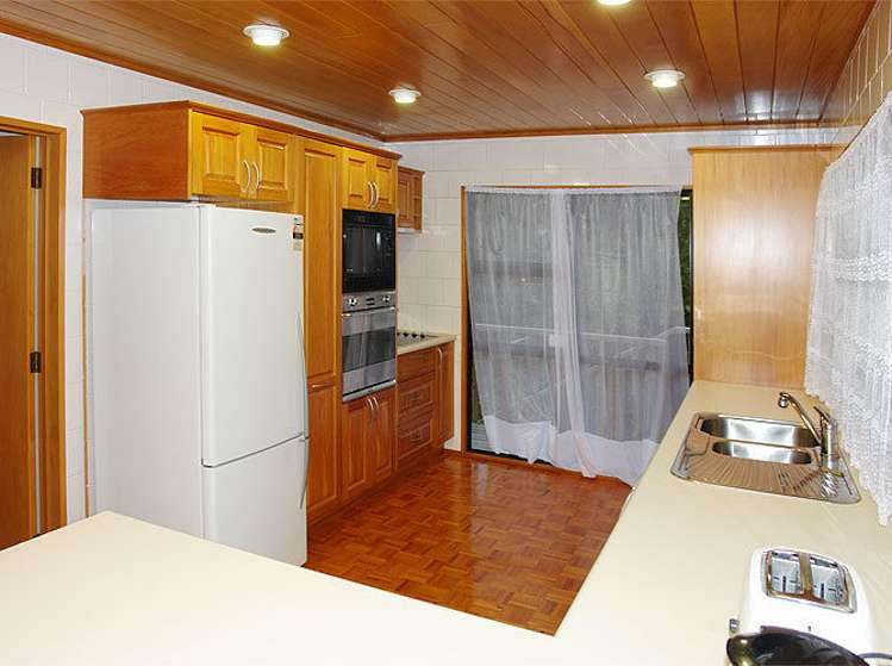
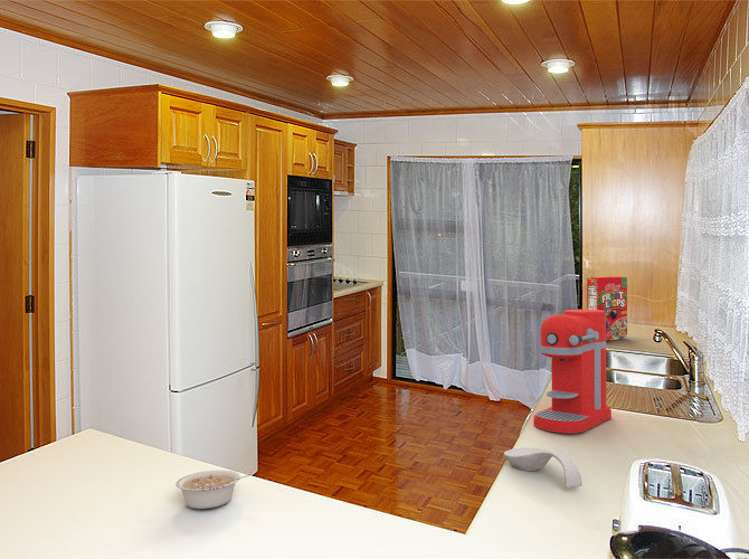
+ legume [175,469,252,510]
+ spoon rest [503,447,583,489]
+ cereal box [586,276,628,342]
+ coffee maker [533,308,612,434]
